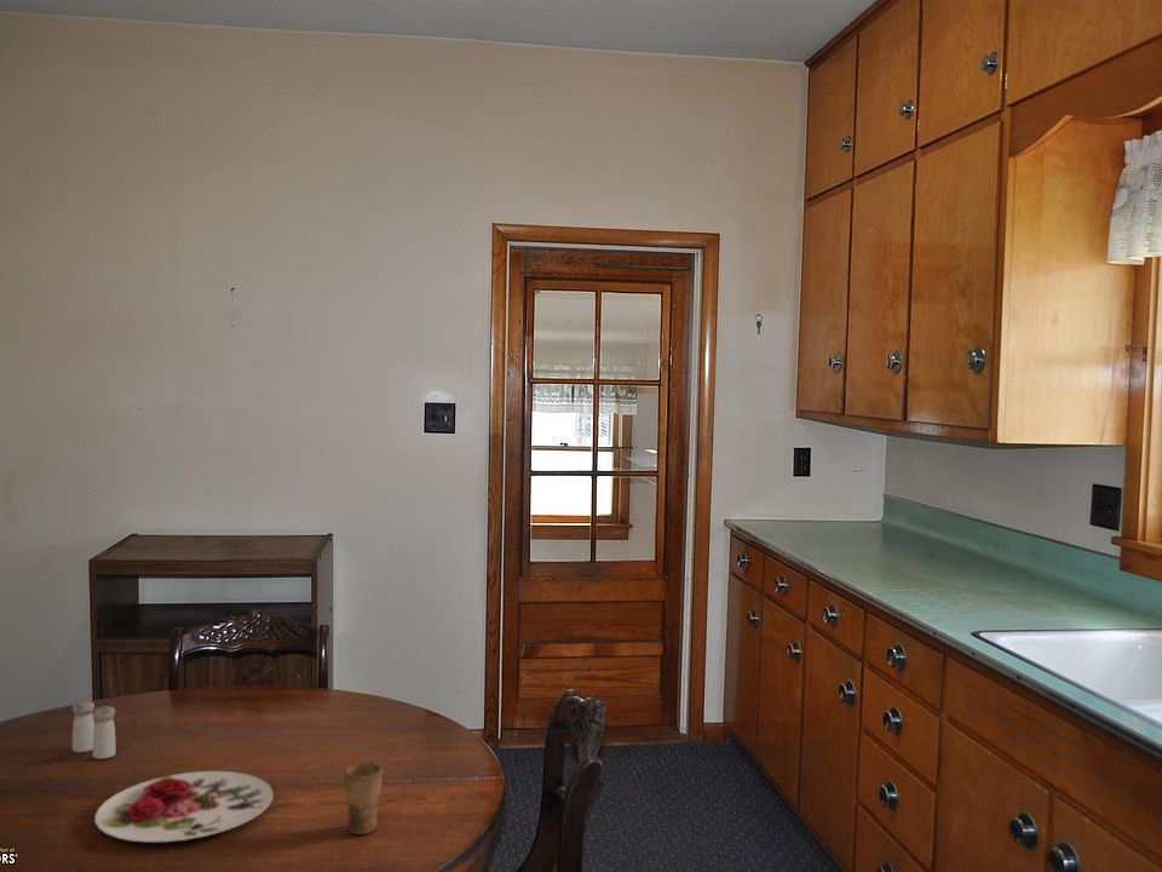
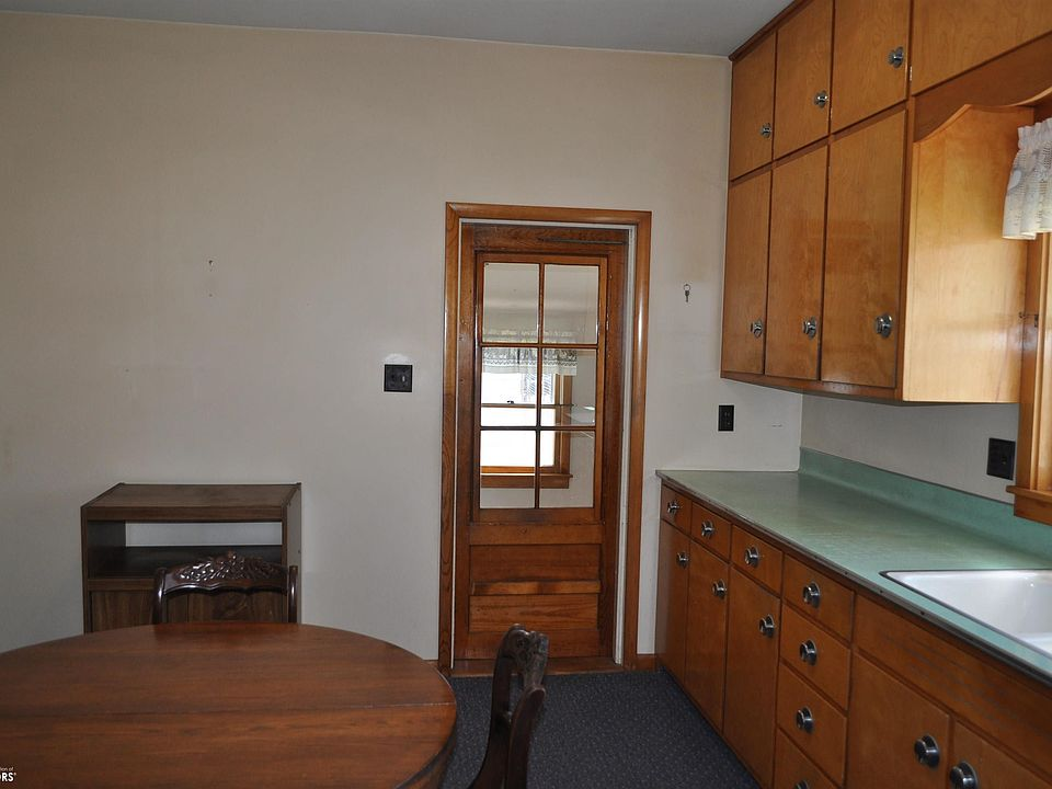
- salt and pepper shaker [71,699,116,761]
- plate [93,770,275,843]
- cup [343,758,384,836]
